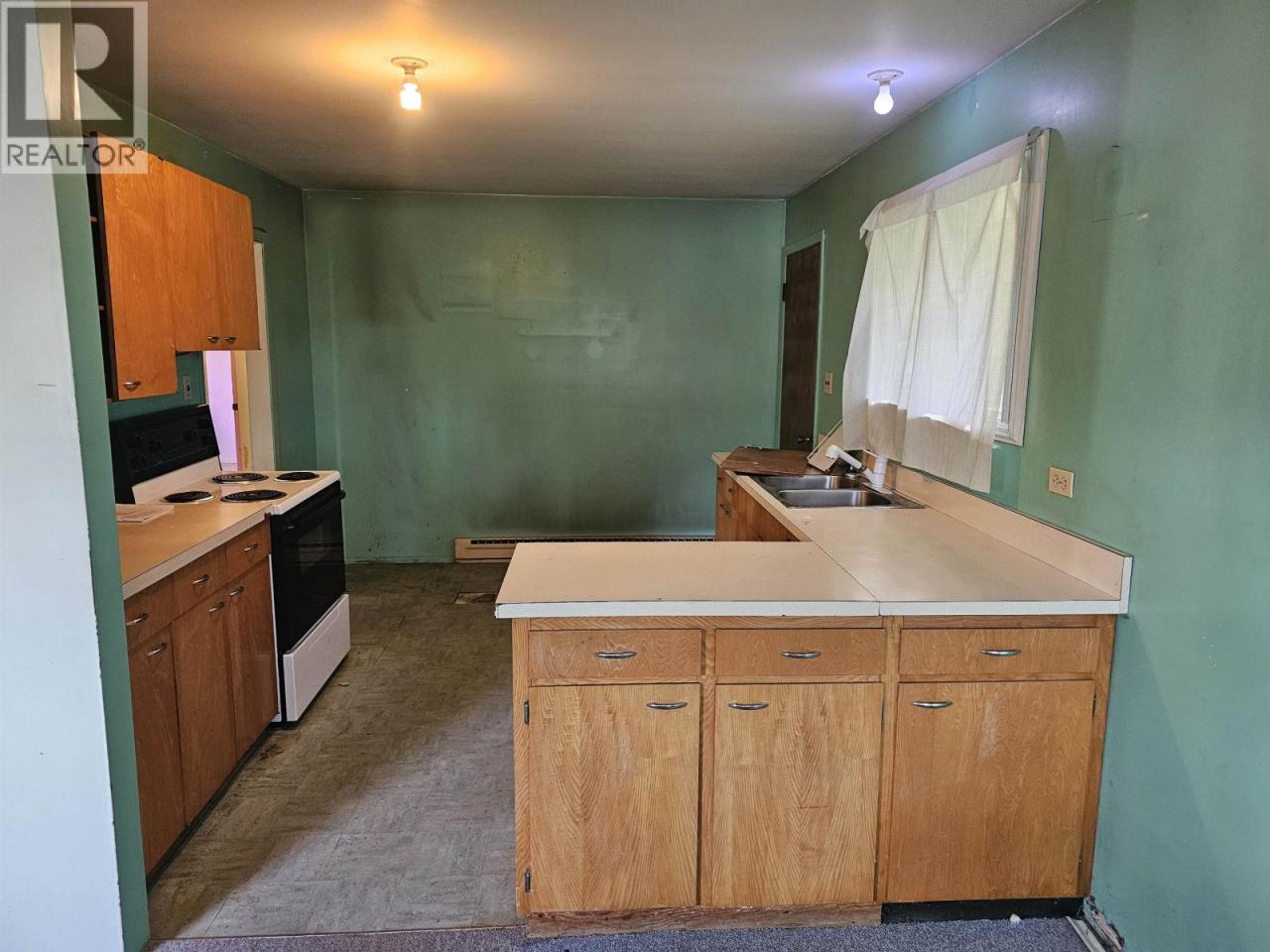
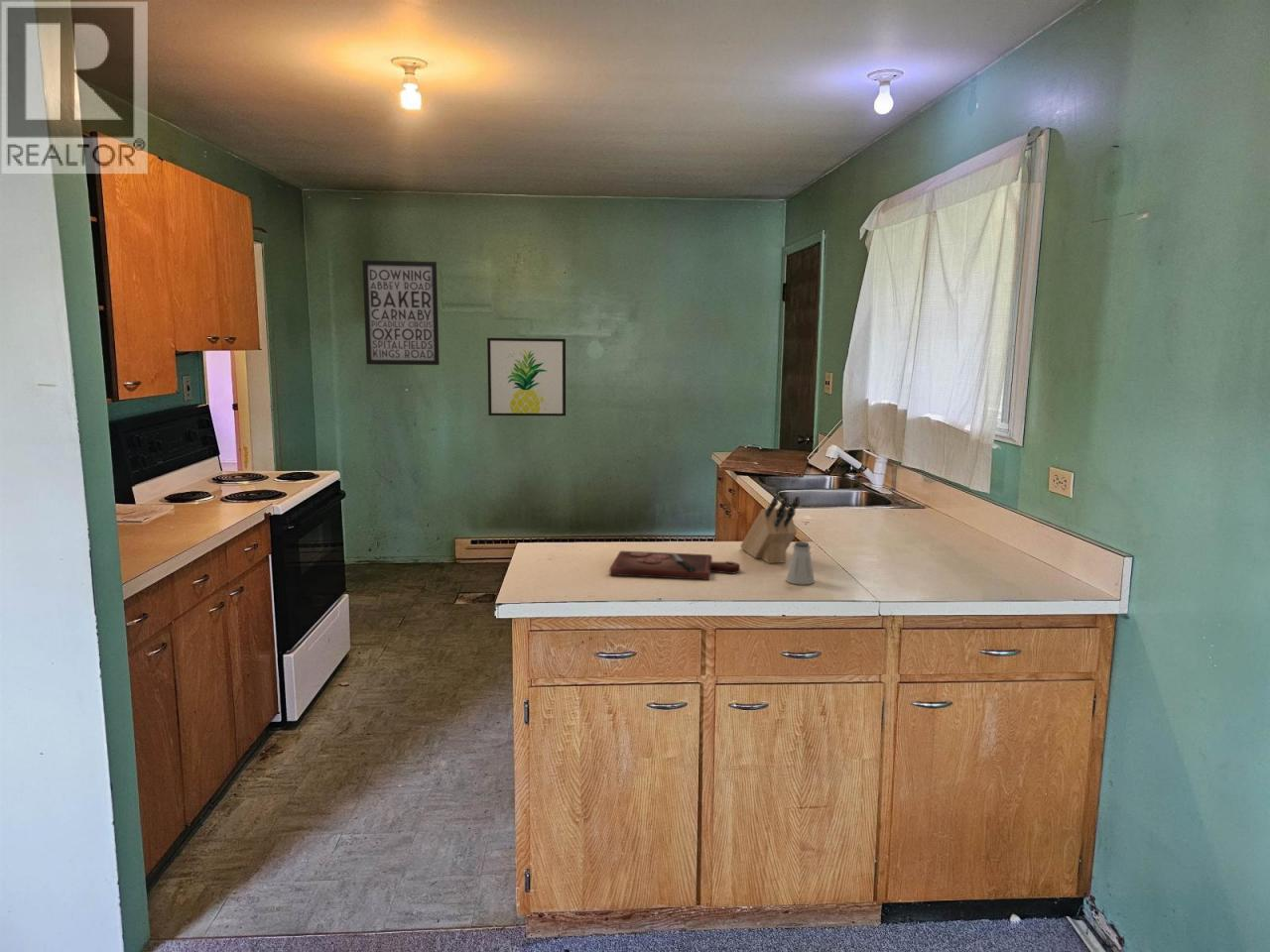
+ wall art [361,259,441,366]
+ wall art [486,337,567,416]
+ knife block [739,495,801,564]
+ saltshaker [785,540,816,586]
+ cutting board [609,549,741,581]
